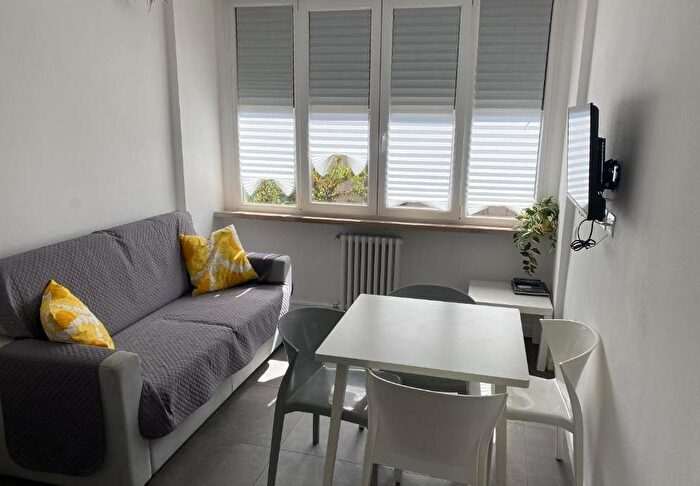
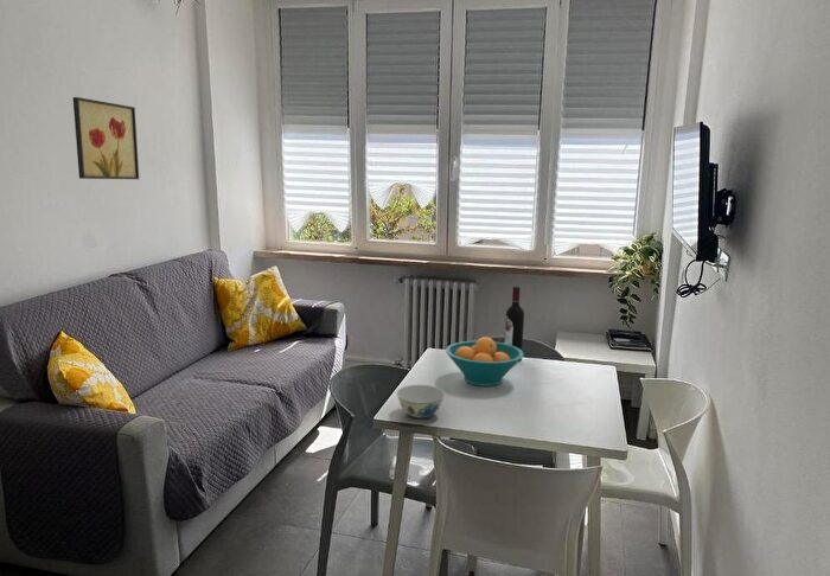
+ wine bottle [504,286,525,361]
+ chinaware [395,384,446,420]
+ wall art [72,96,140,180]
+ fruit bowl [445,335,525,388]
